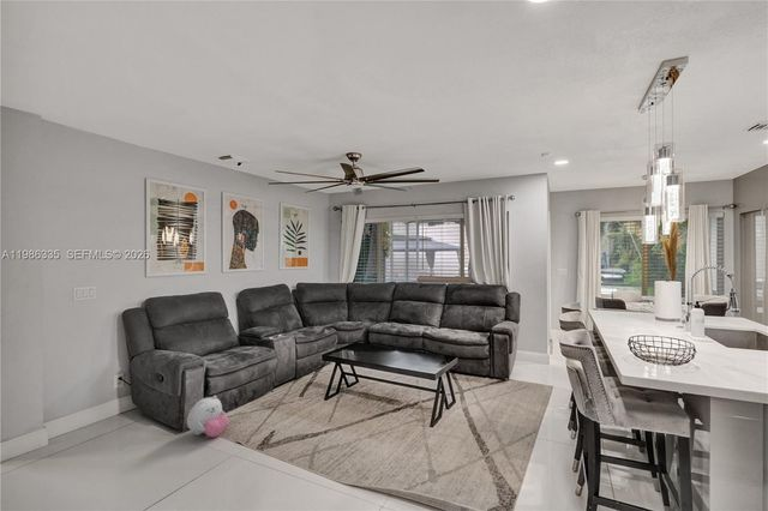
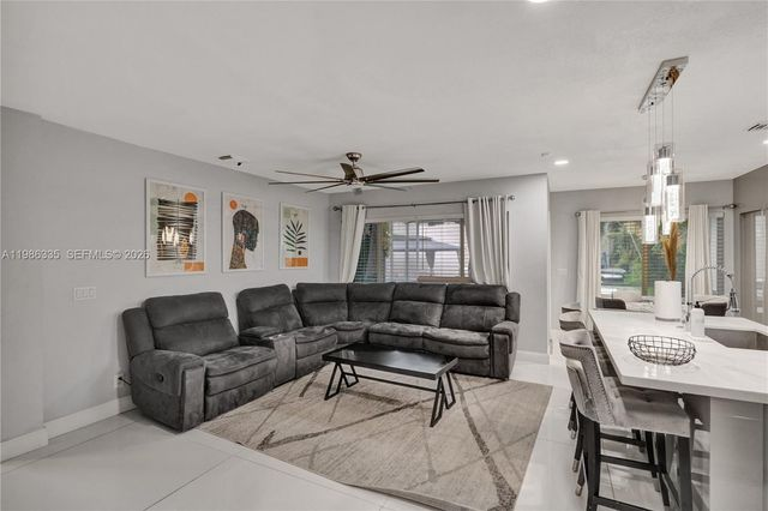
- plush toy [186,395,230,439]
